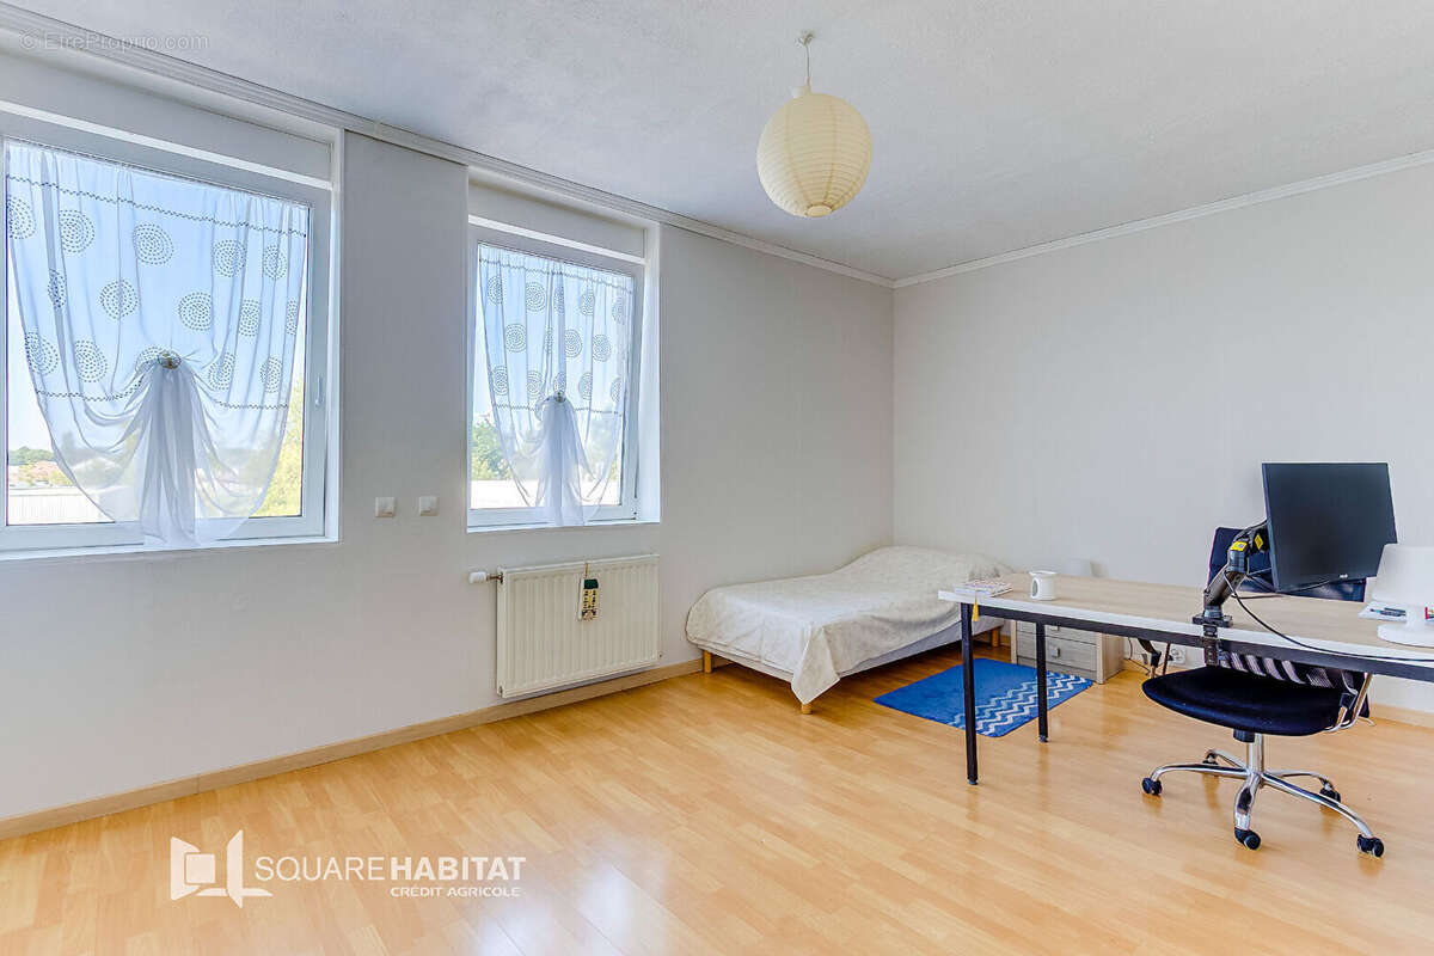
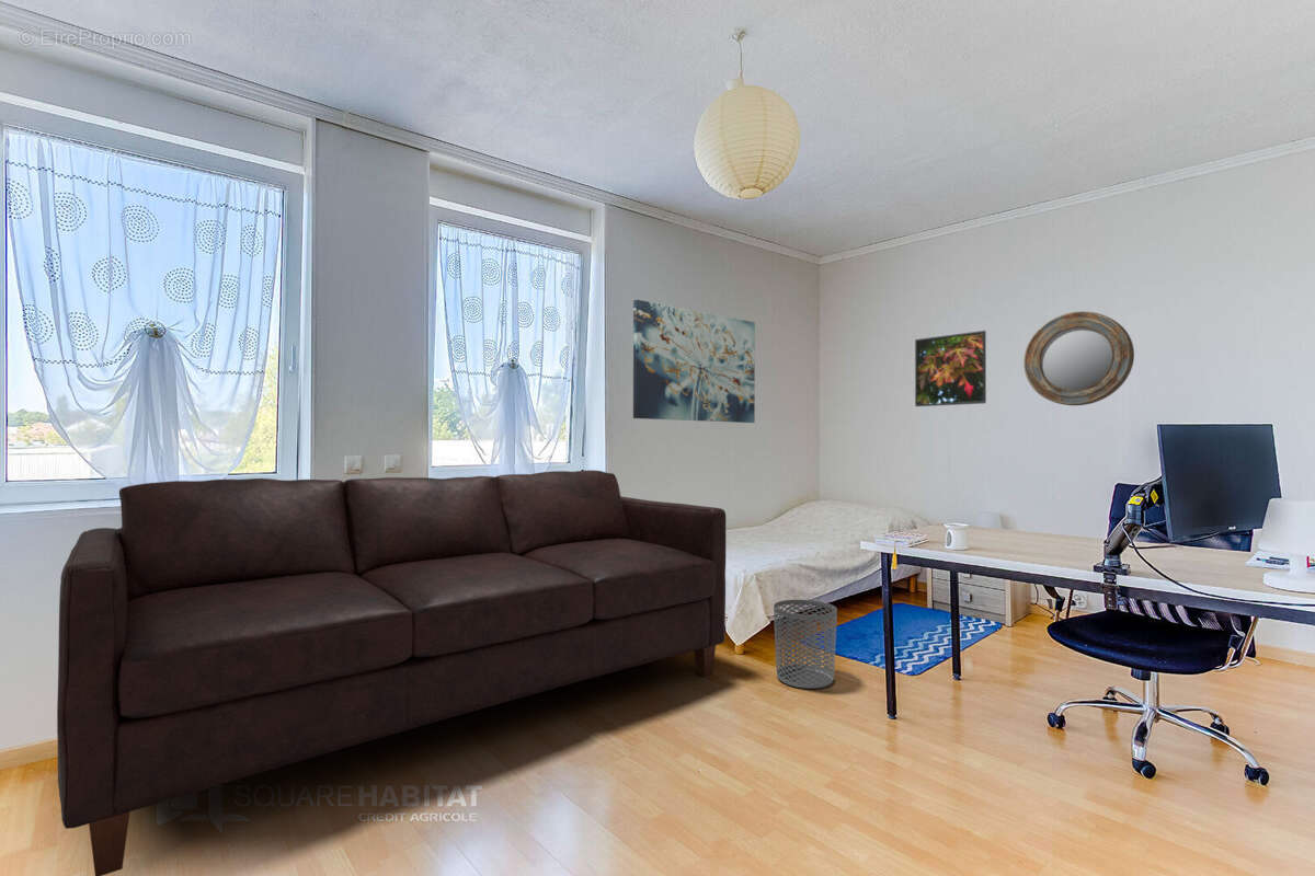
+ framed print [914,330,987,407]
+ wall art [632,299,756,424]
+ waste bin [773,599,838,690]
+ home mirror [1022,311,1135,406]
+ sofa [56,469,728,876]
